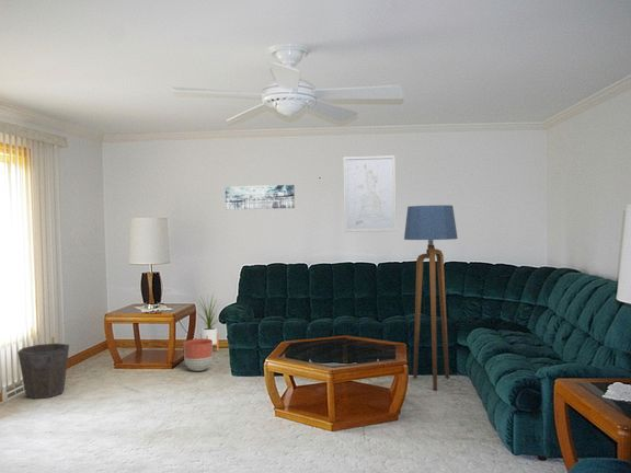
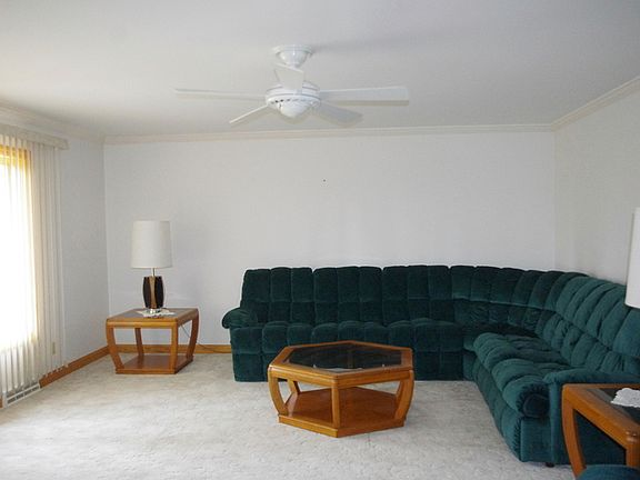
- wall art [225,184,296,210]
- planter [183,338,214,372]
- wall art [342,154,398,233]
- house plant [194,292,223,353]
- floor lamp [403,204,459,391]
- waste bin [16,343,70,400]
